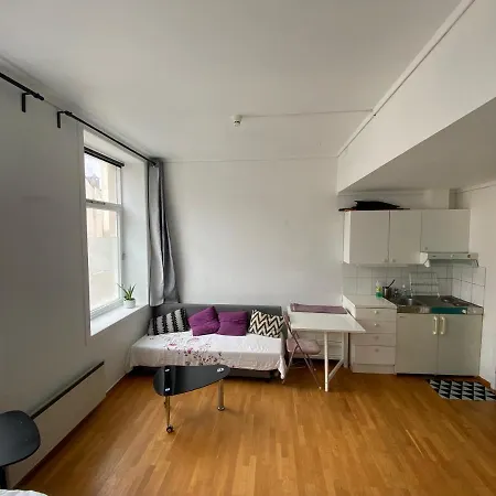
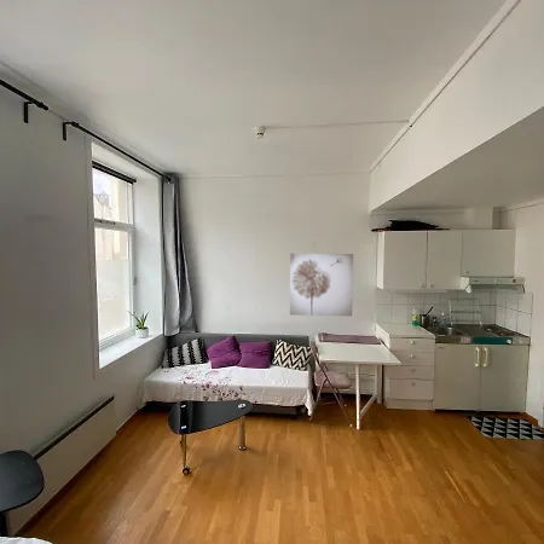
+ wall art [289,253,354,318]
